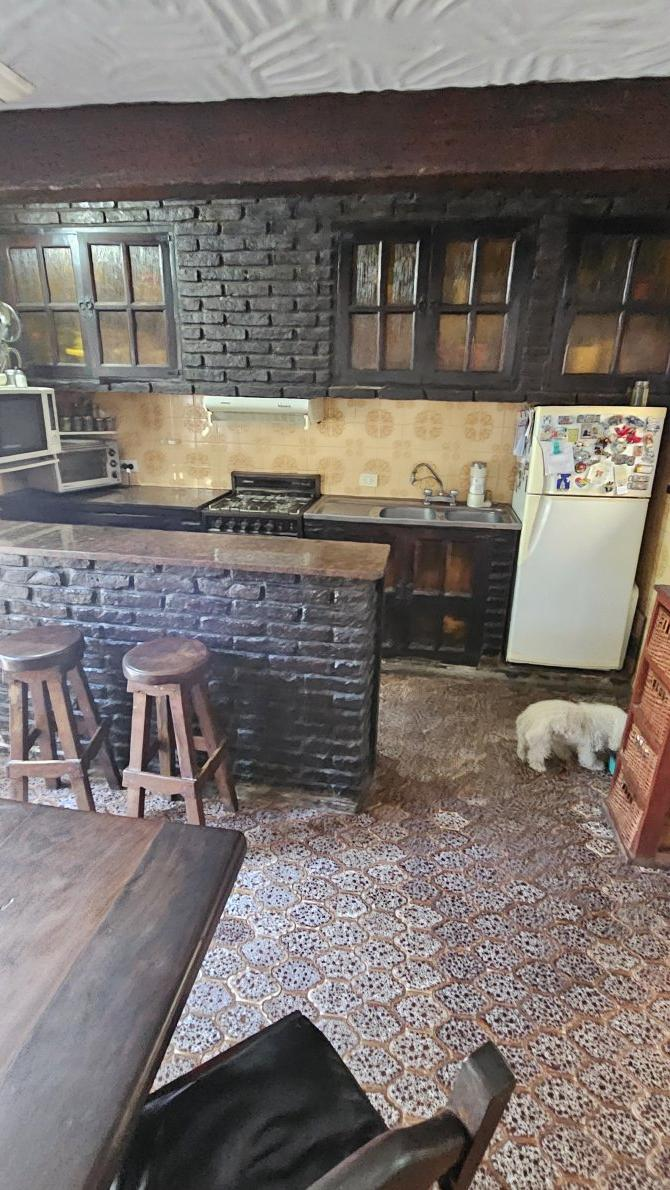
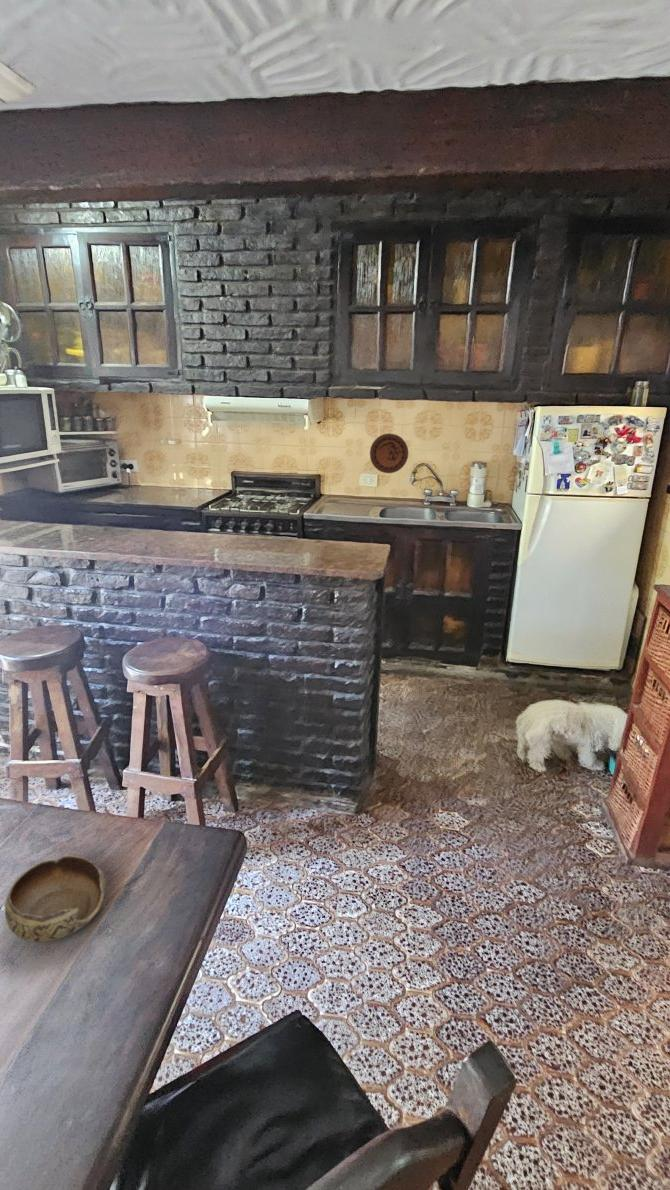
+ decorative plate [369,433,409,474]
+ bowl [4,855,108,943]
